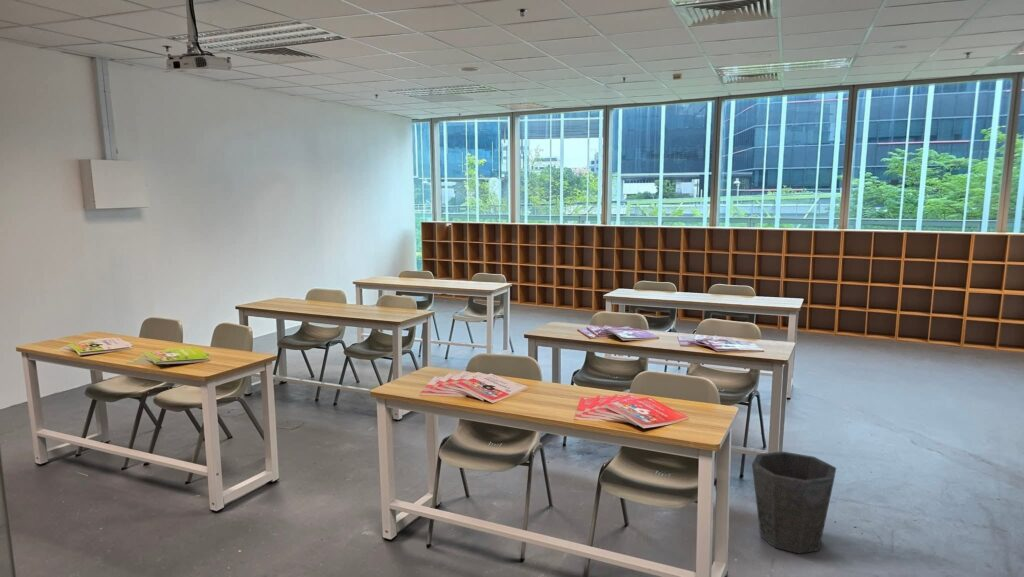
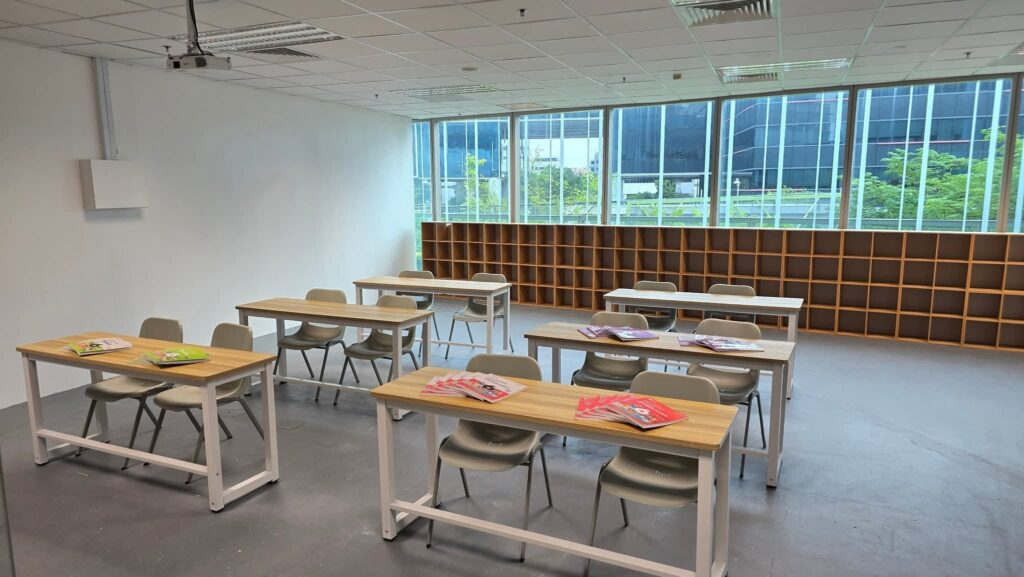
- waste bin [751,450,837,555]
